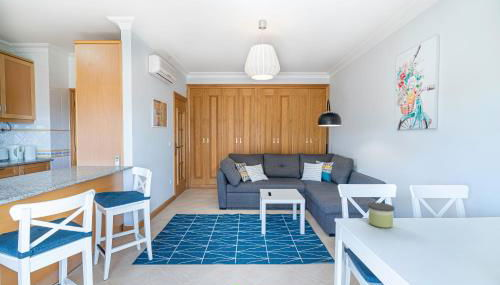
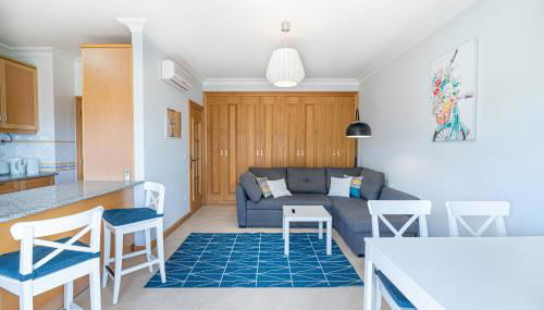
- candle [367,201,395,229]
